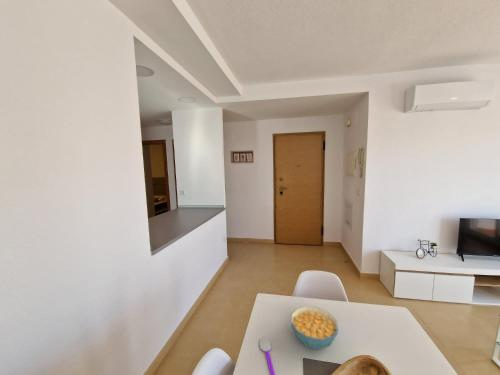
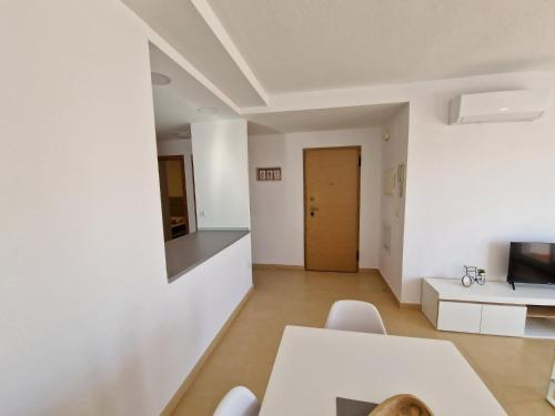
- cereal bowl [290,305,339,351]
- spoon [258,336,276,375]
